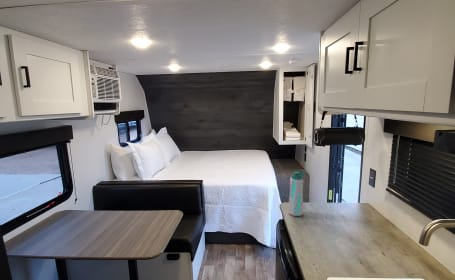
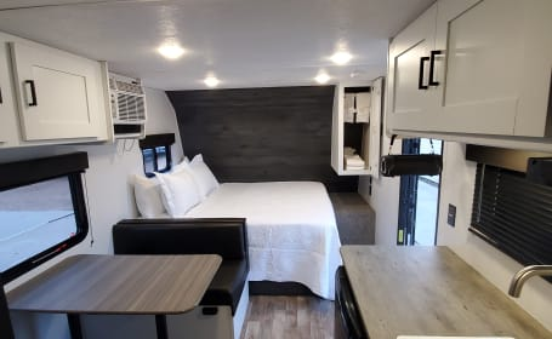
- water bottle [287,169,308,217]
